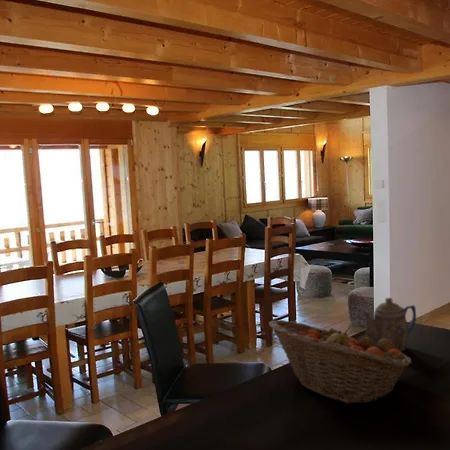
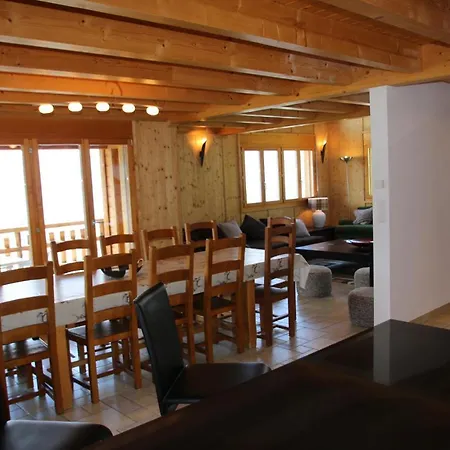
- fruit basket [268,319,413,404]
- teapot [361,297,417,352]
